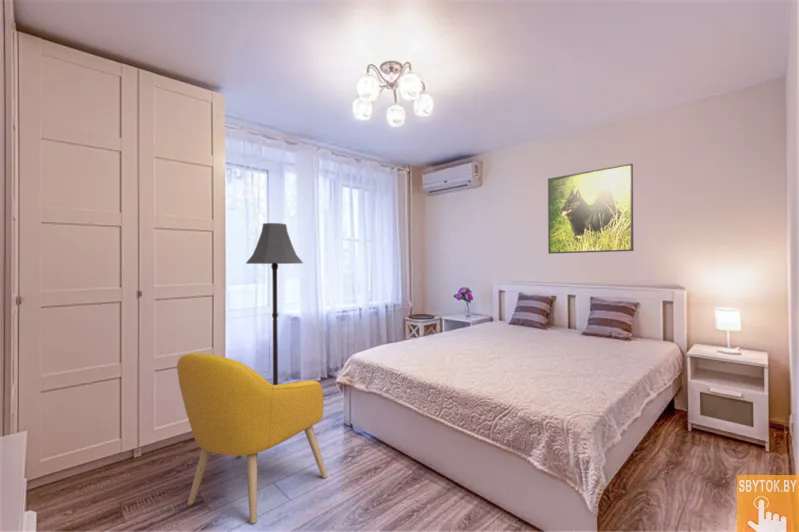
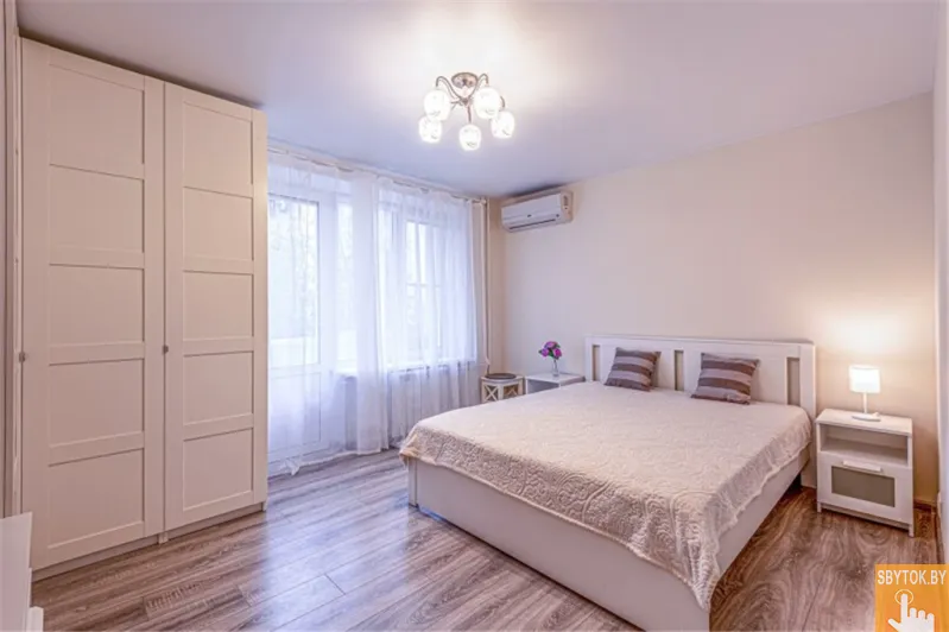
- floor lamp [245,222,304,385]
- armchair [176,352,329,524]
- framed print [547,162,634,255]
